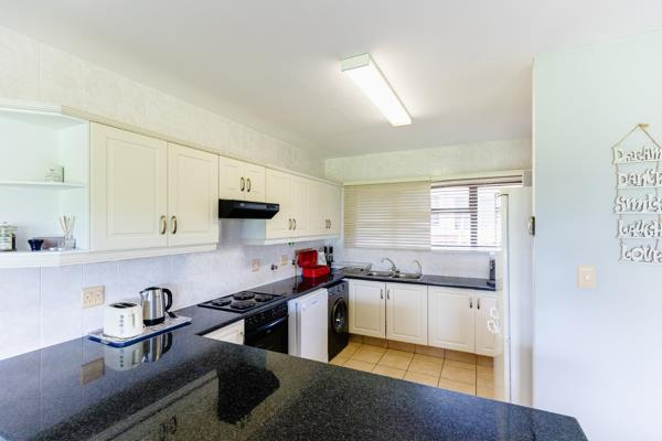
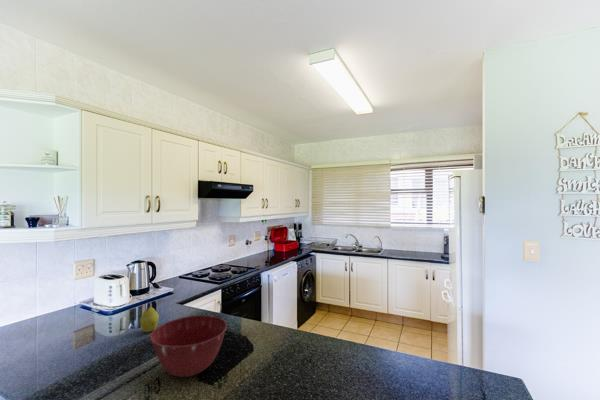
+ fruit [139,306,160,333]
+ mixing bowl [149,314,228,378]
